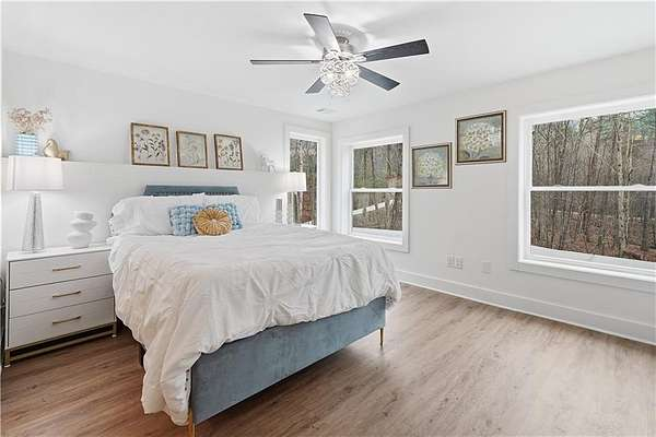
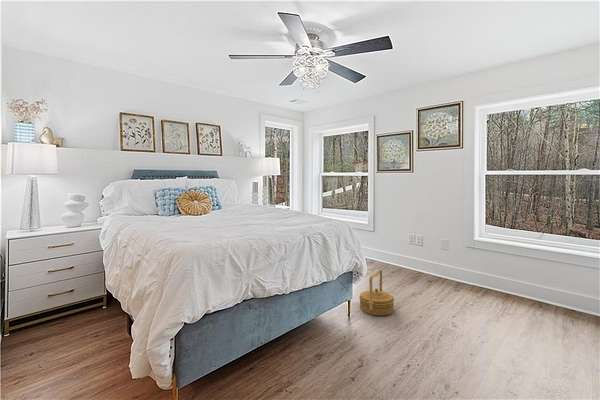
+ basket [358,268,395,316]
